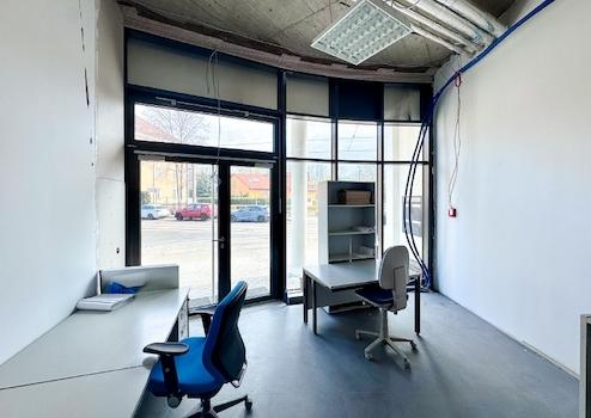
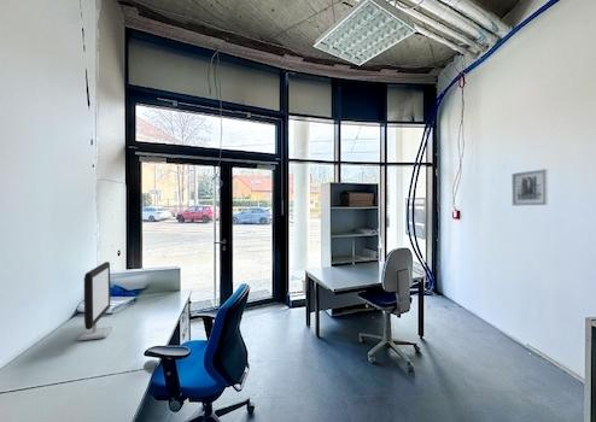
+ wall art [512,168,549,206]
+ computer monitor [77,260,113,341]
